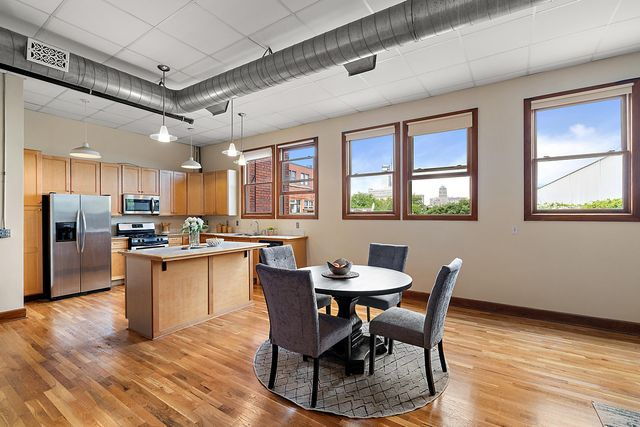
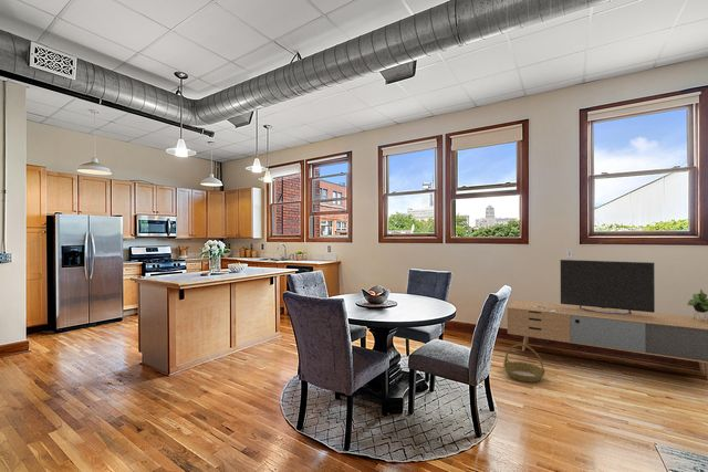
+ basket [502,343,546,384]
+ media console [507,259,708,380]
